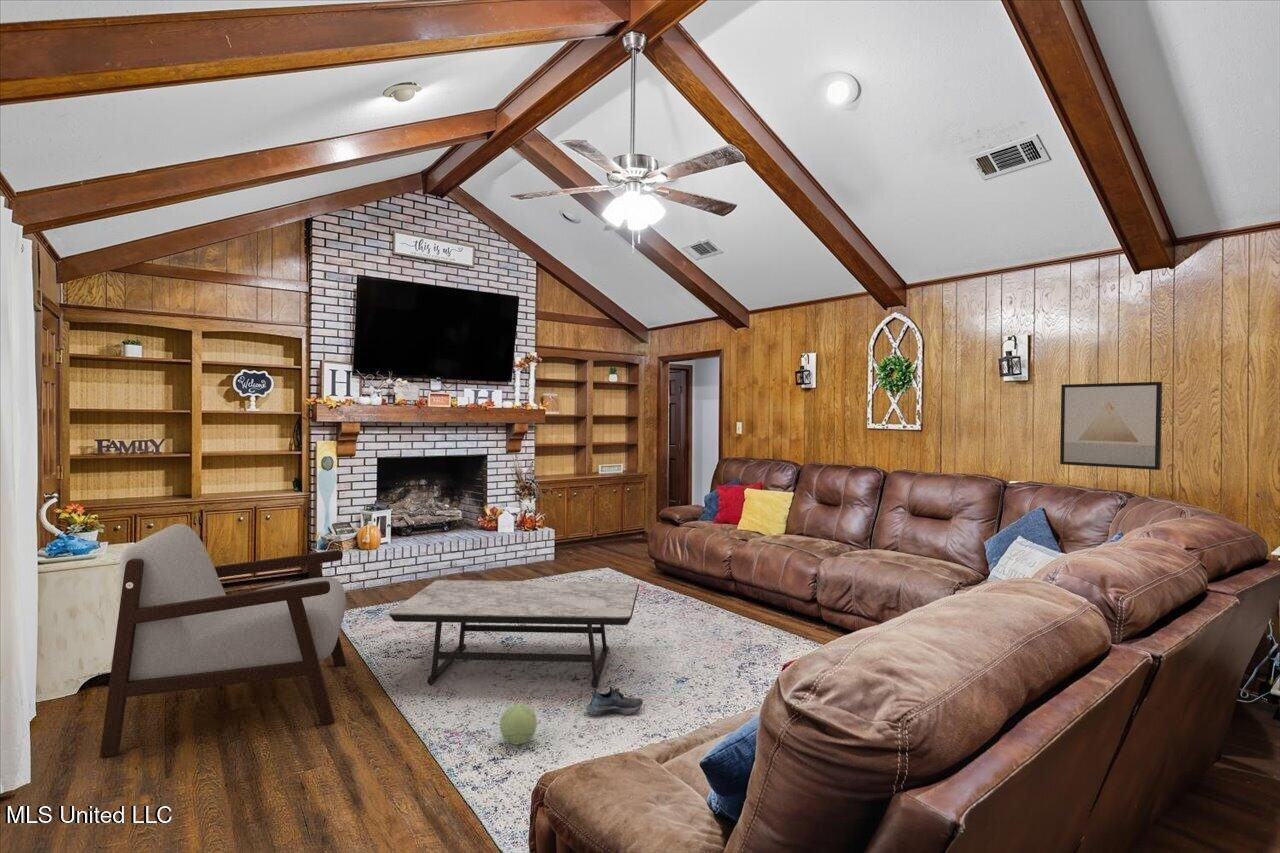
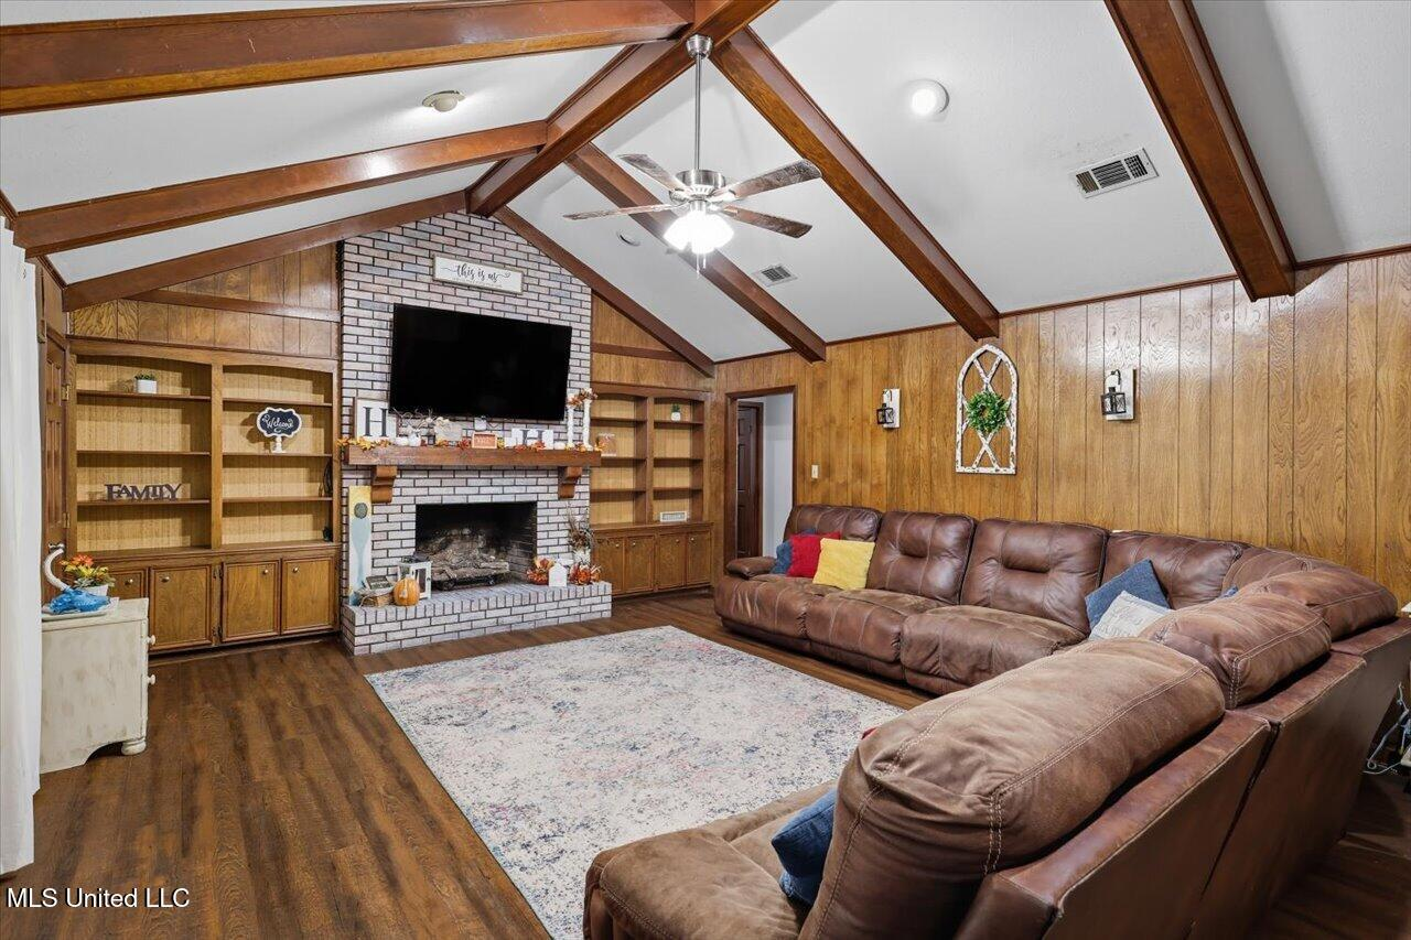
- plush toy [499,703,538,745]
- armchair [99,523,347,758]
- coffee table [388,579,640,689]
- shoe [585,685,644,717]
- wall art [1059,381,1163,471]
